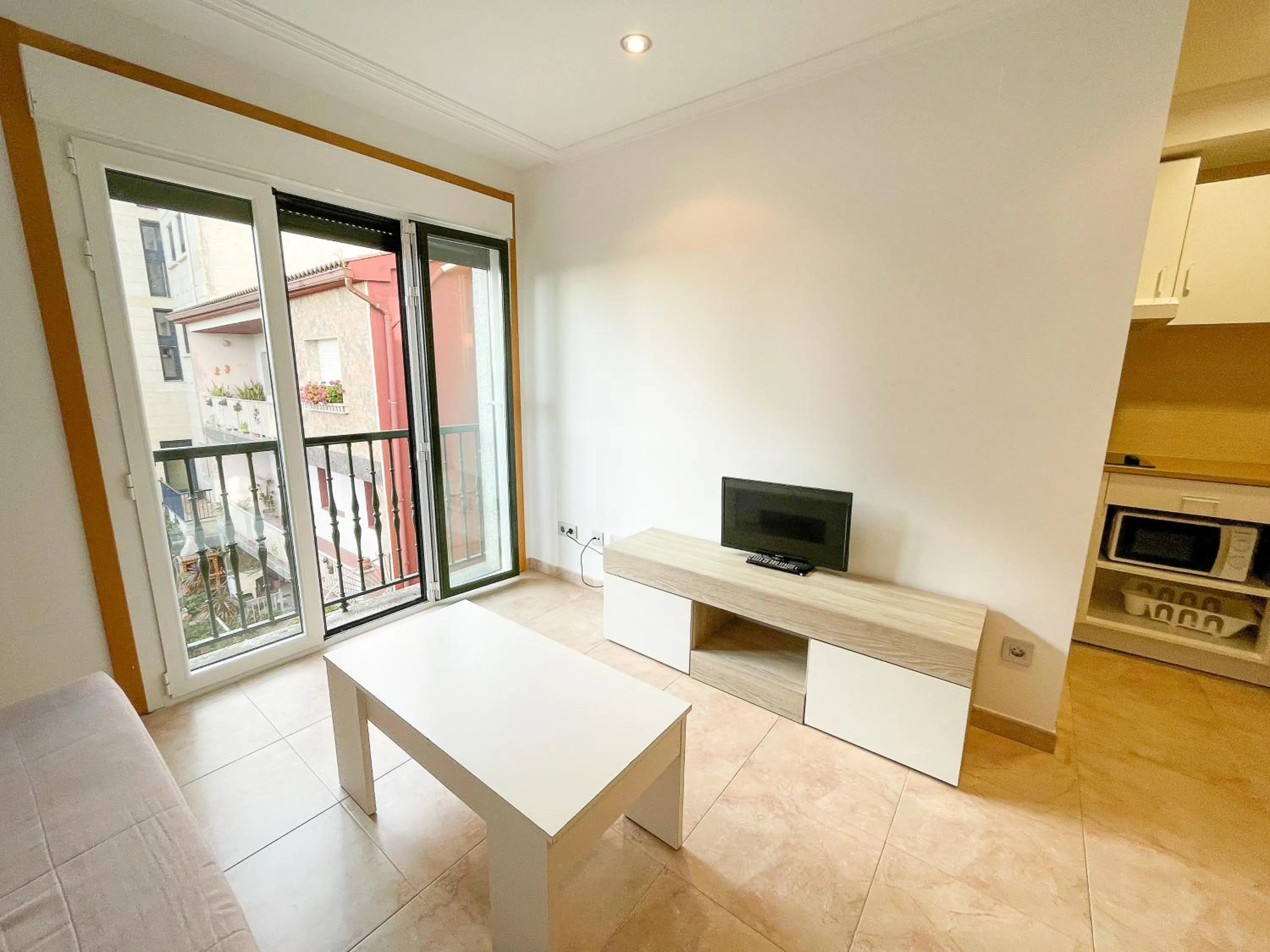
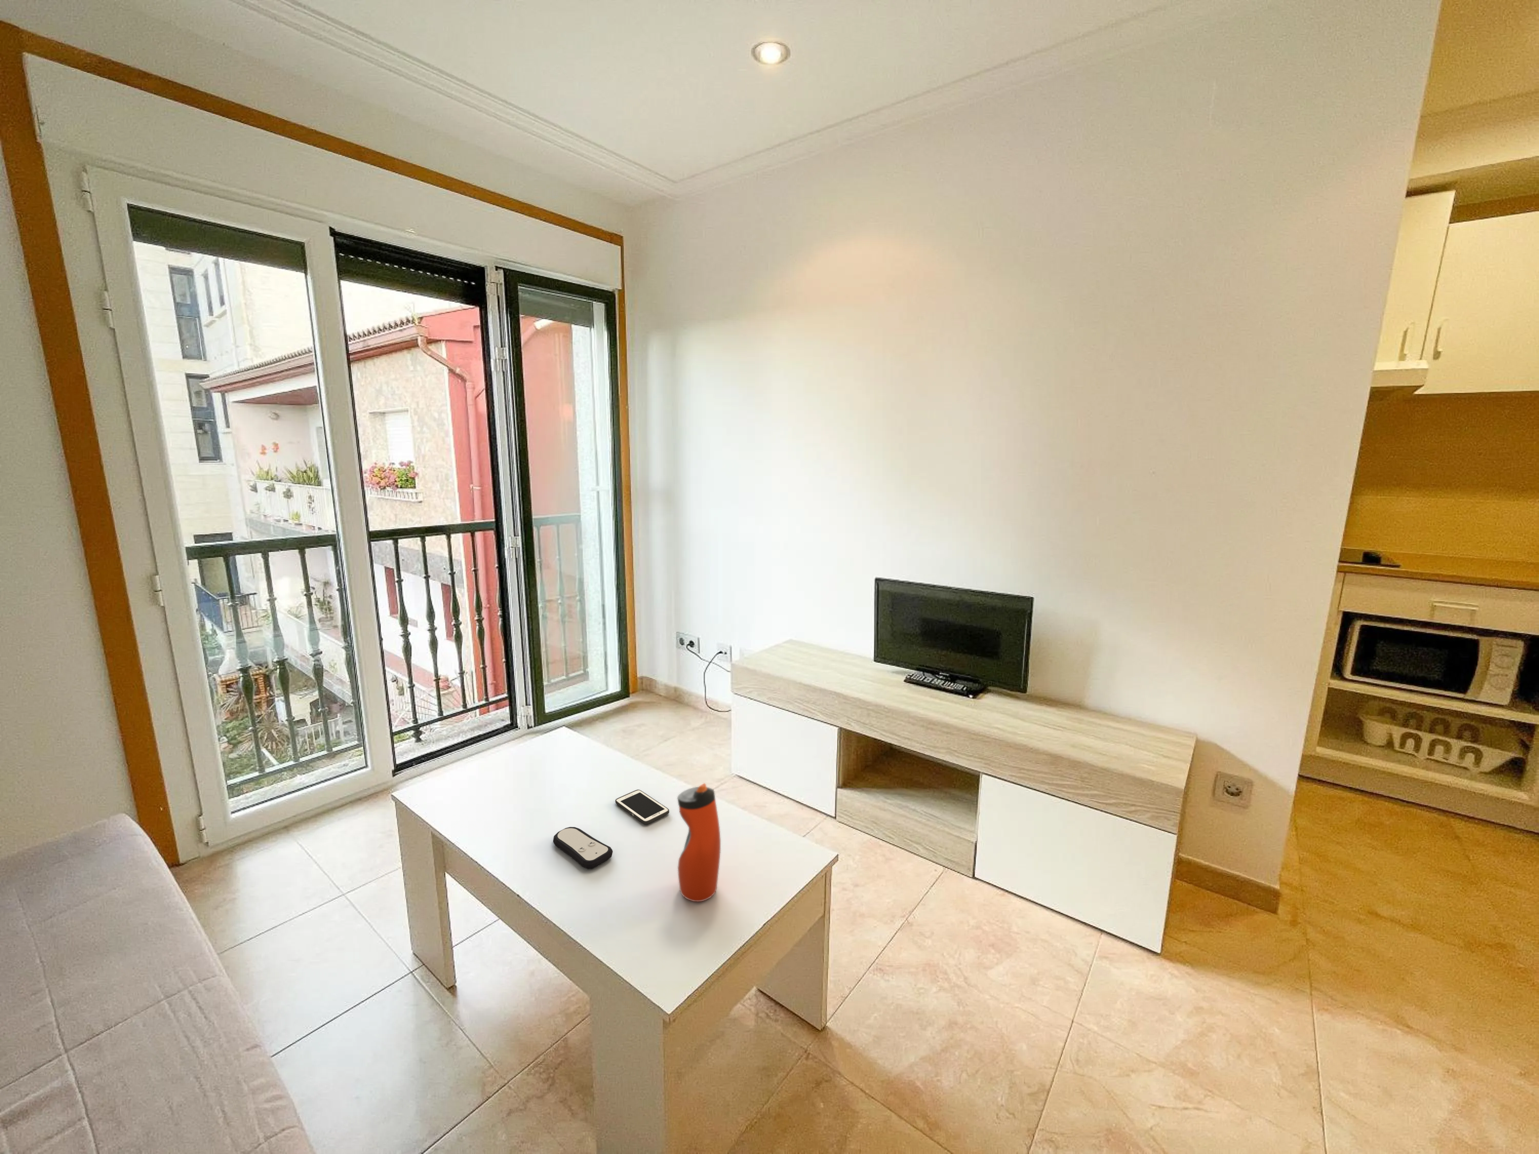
+ remote control [553,827,613,869]
+ water bottle [676,783,721,902]
+ cell phone [616,789,670,824]
